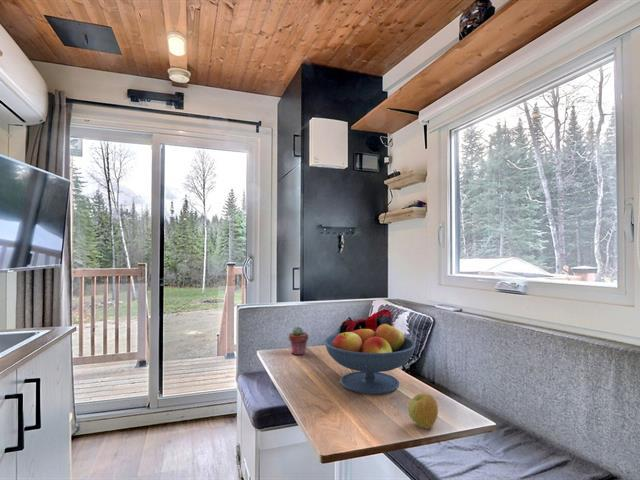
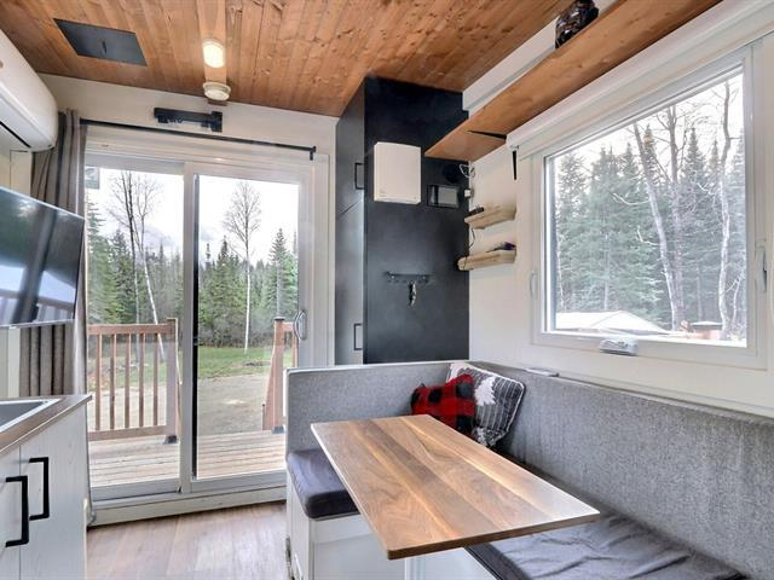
- apple [407,393,439,430]
- fruit bowl [324,322,417,395]
- potted succulent [288,326,310,356]
